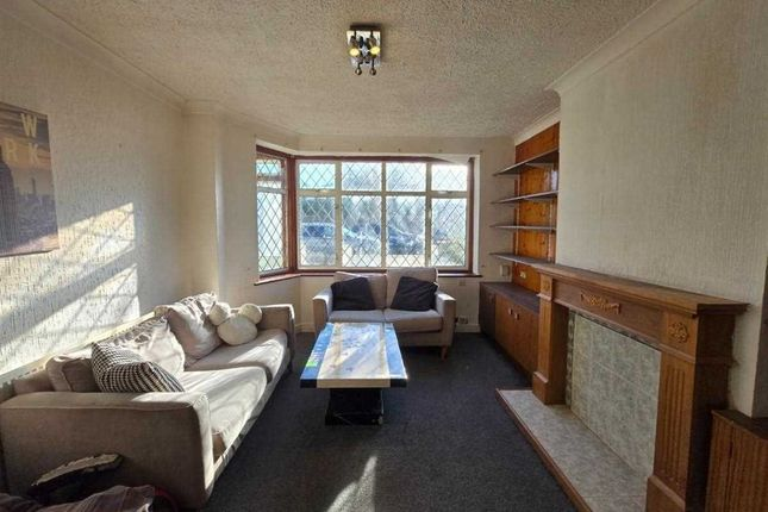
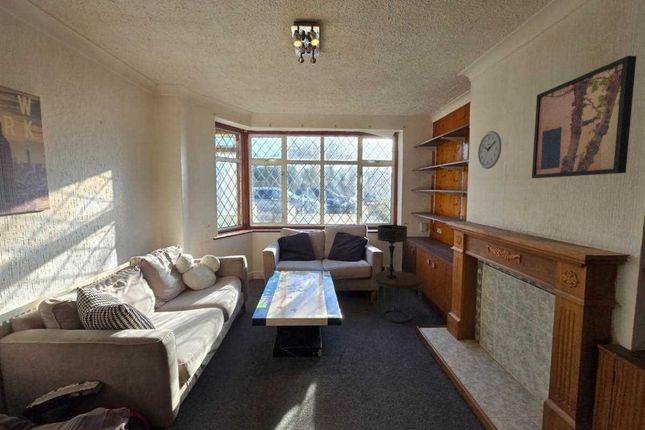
+ side table [373,270,423,323]
+ table lamp [377,224,408,279]
+ wall art [531,55,637,179]
+ wall clock [477,130,502,170]
